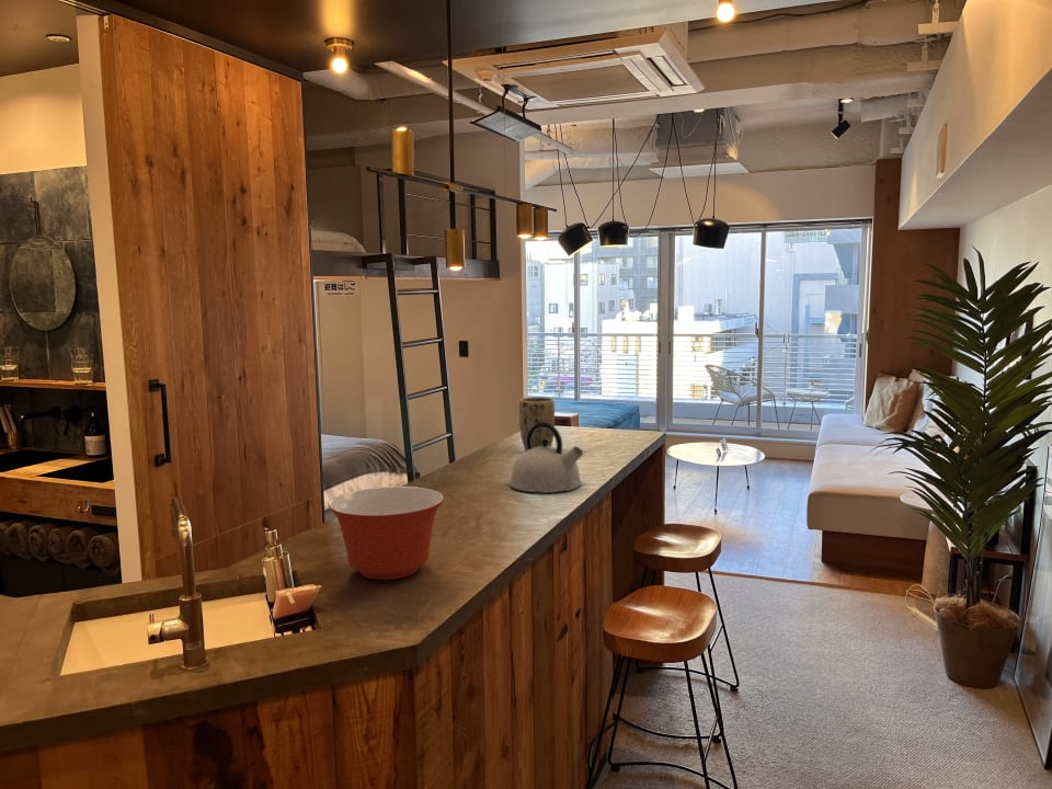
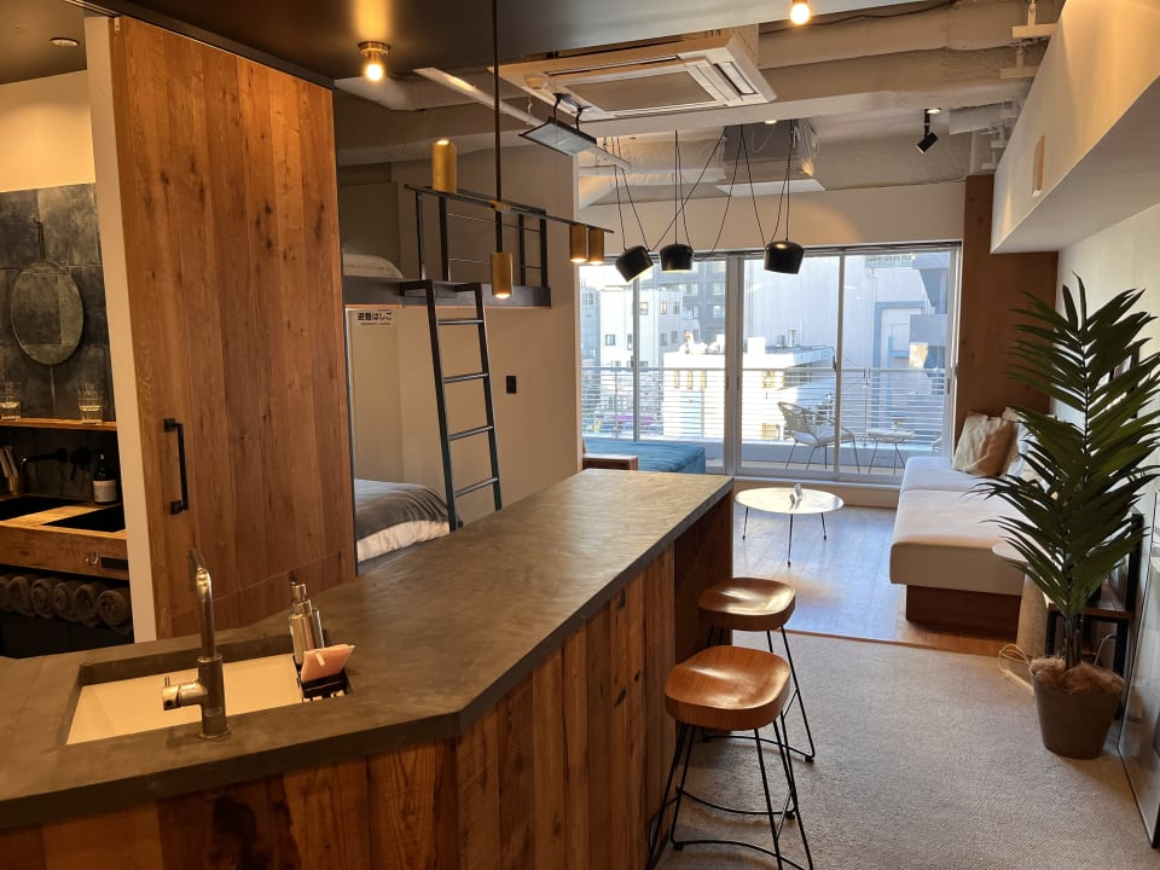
- kettle [508,422,584,493]
- plant pot [518,396,556,451]
- mixing bowl [328,485,445,581]
